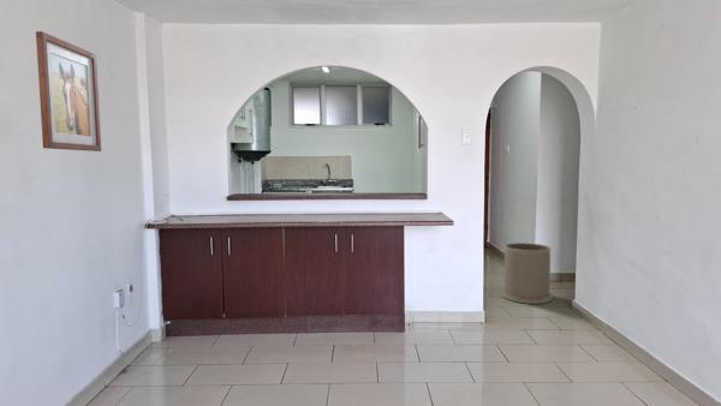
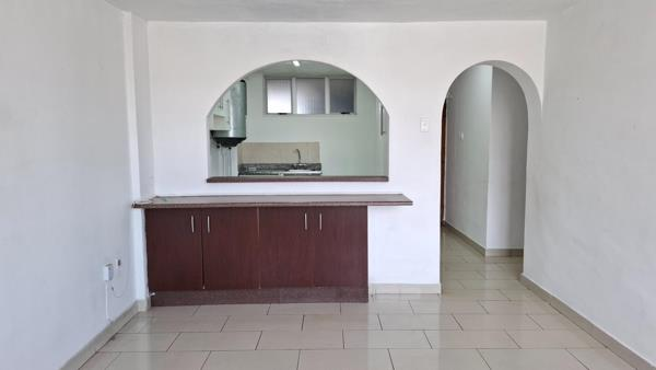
- trash can [500,241,554,305]
- wall art [35,30,102,153]
